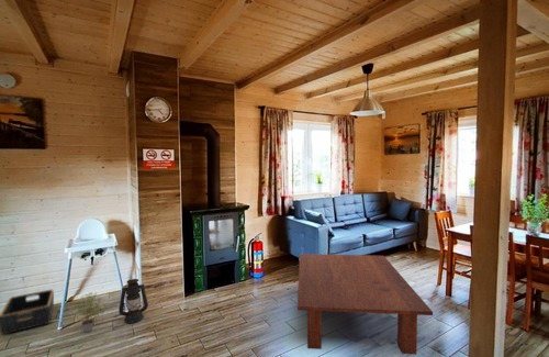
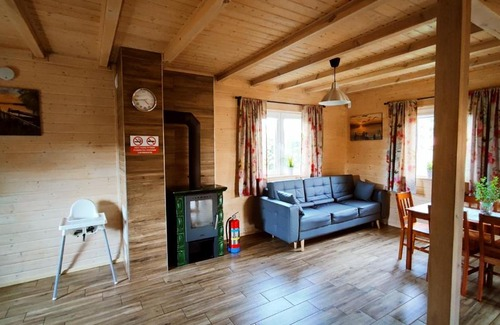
- potted plant [72,291,108,334]
- lantern [117,278,149,324]
- coffee table [296,253,434,356]
- basket [0,289,55,335]
